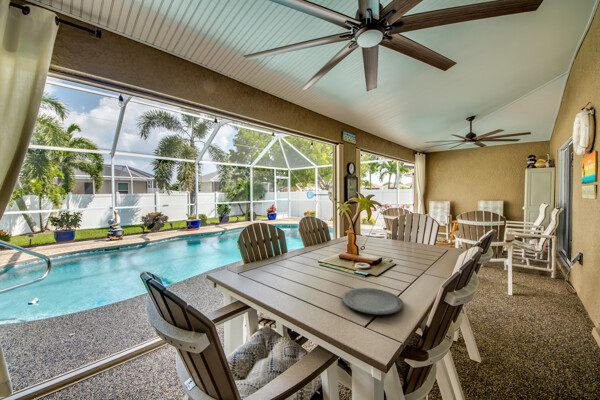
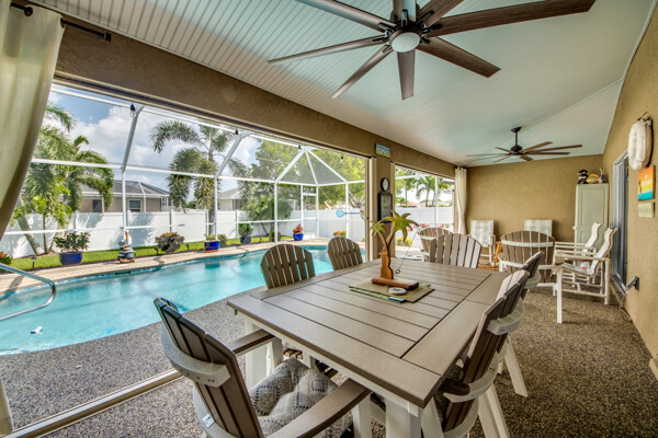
- plate [341,287,404,315]
